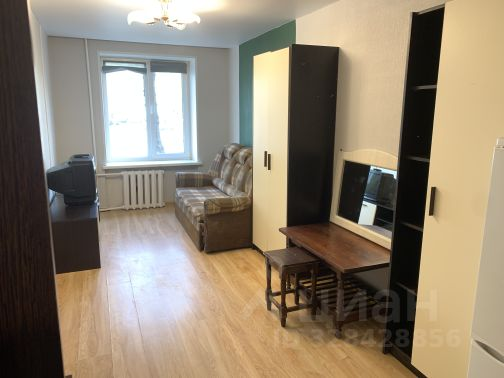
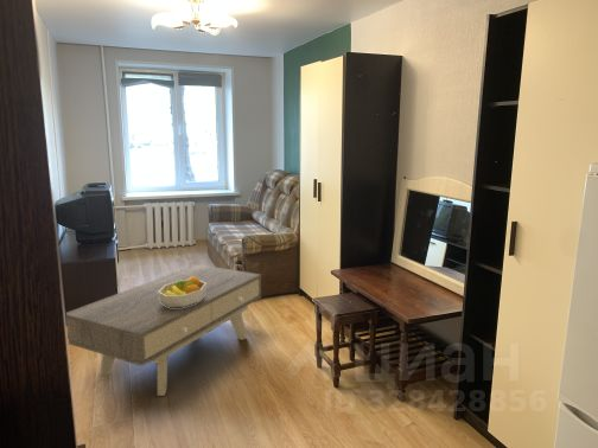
+ fruit bowl [158,276,206,308]
+ coffee table [65,263,262,397]
